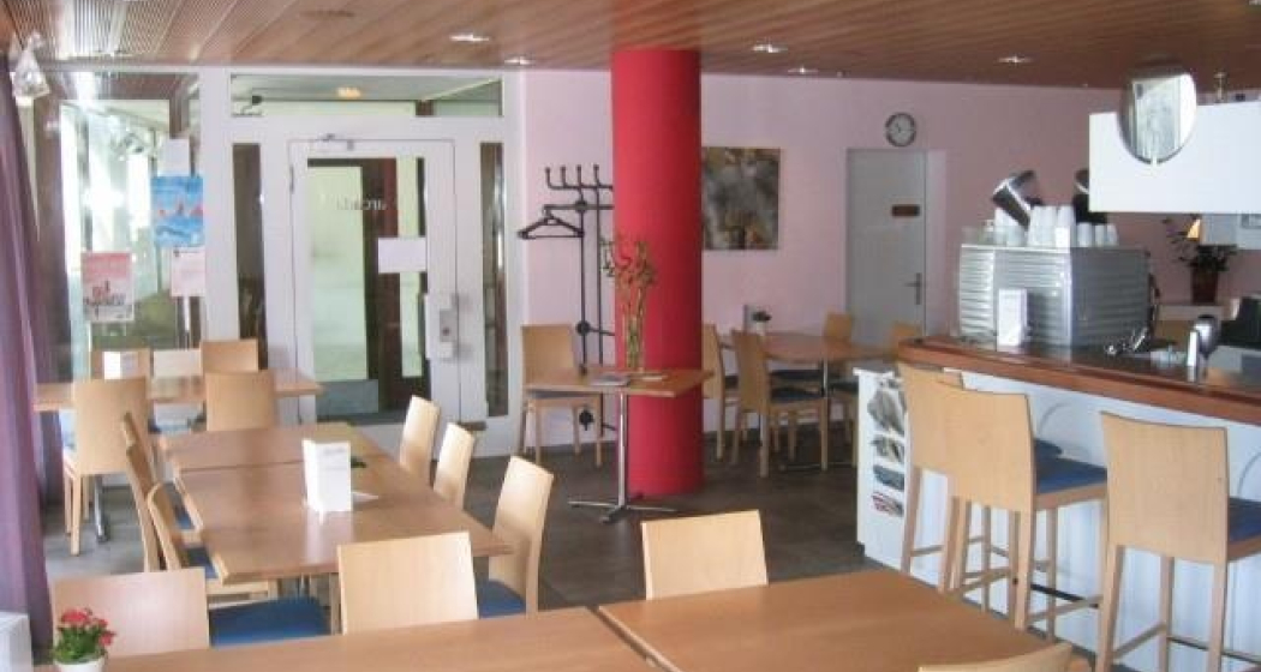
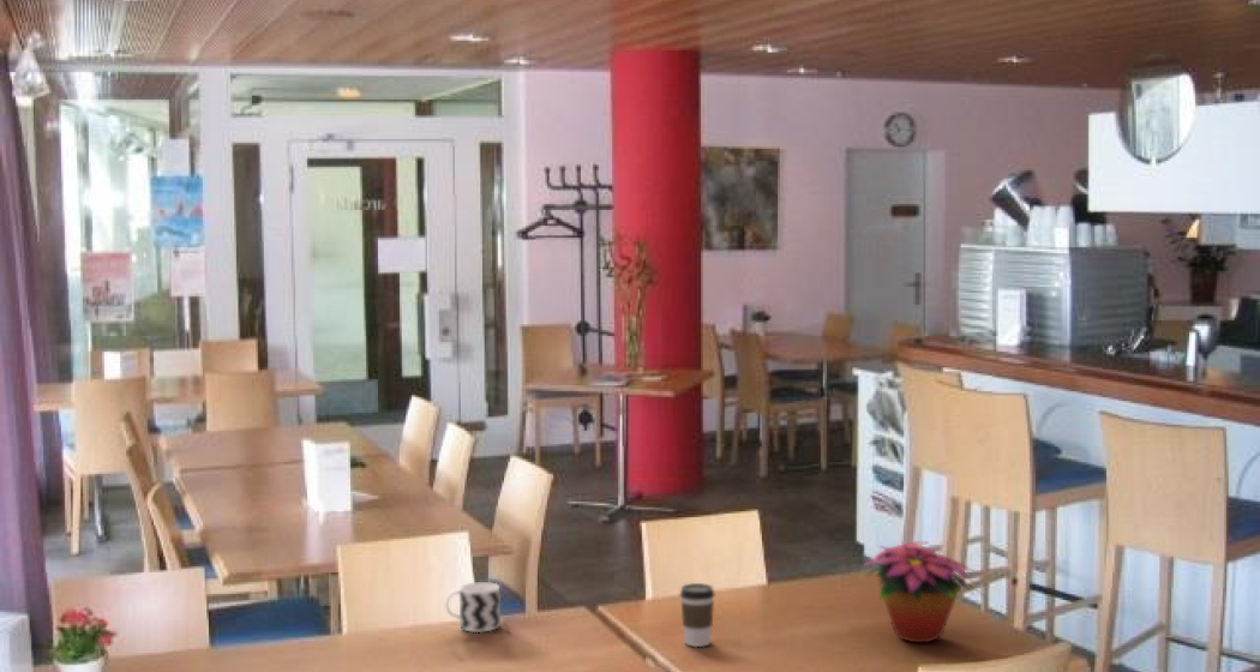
+ flower arrangement [859,541,984,643]
+ coffee cup [679,582,716,648]
+ cup [444,581,502,634]
